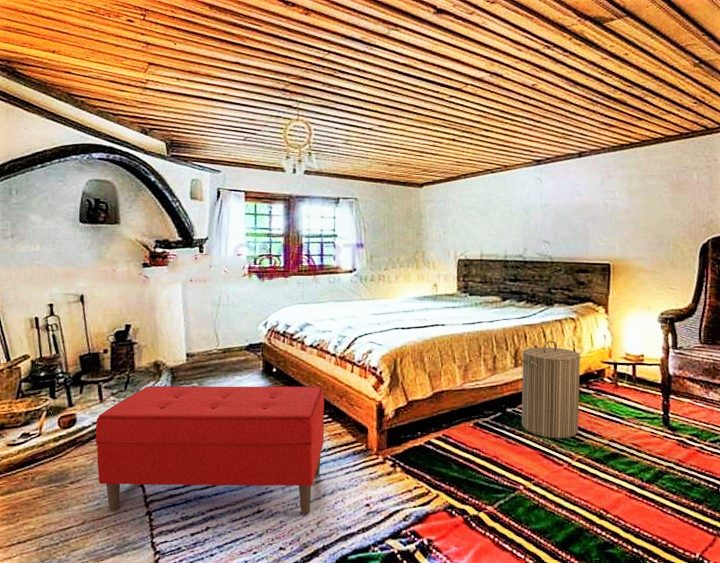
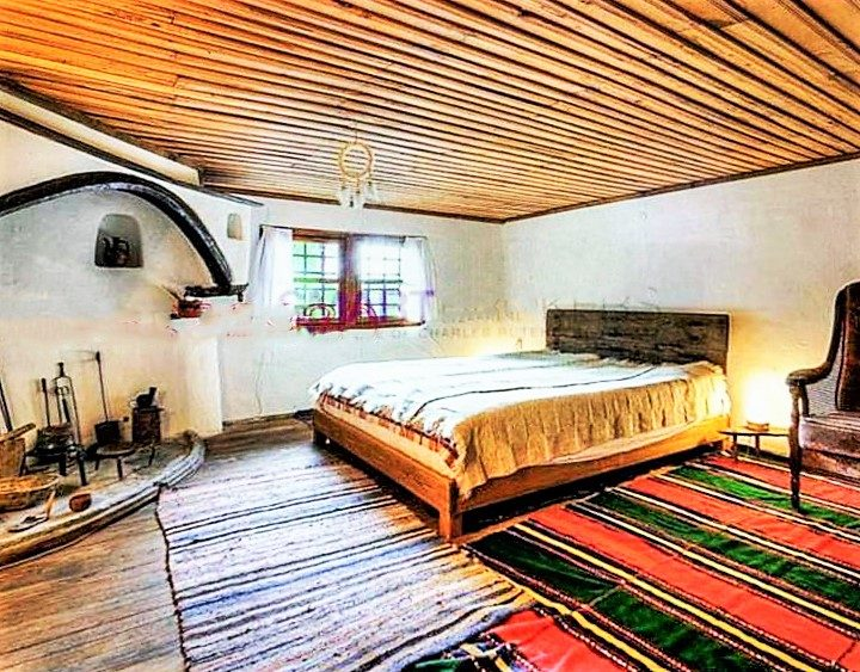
- bench [95,385,325,515]
- laundry hamper [521,340,581,439]
